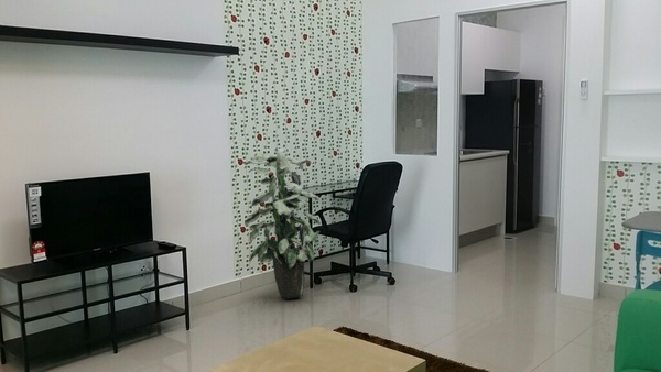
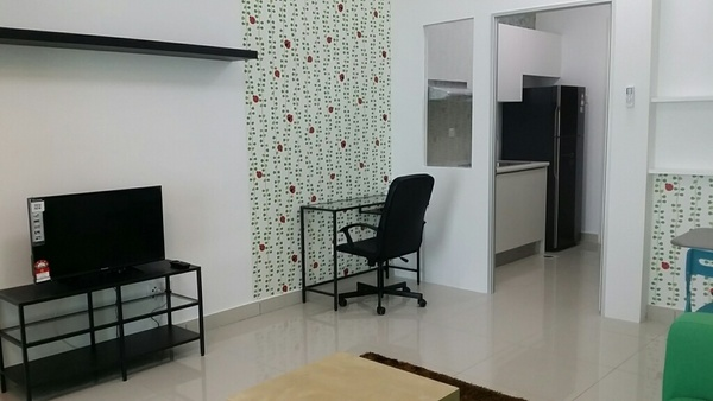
- indoor plant [243,147,322,299]
